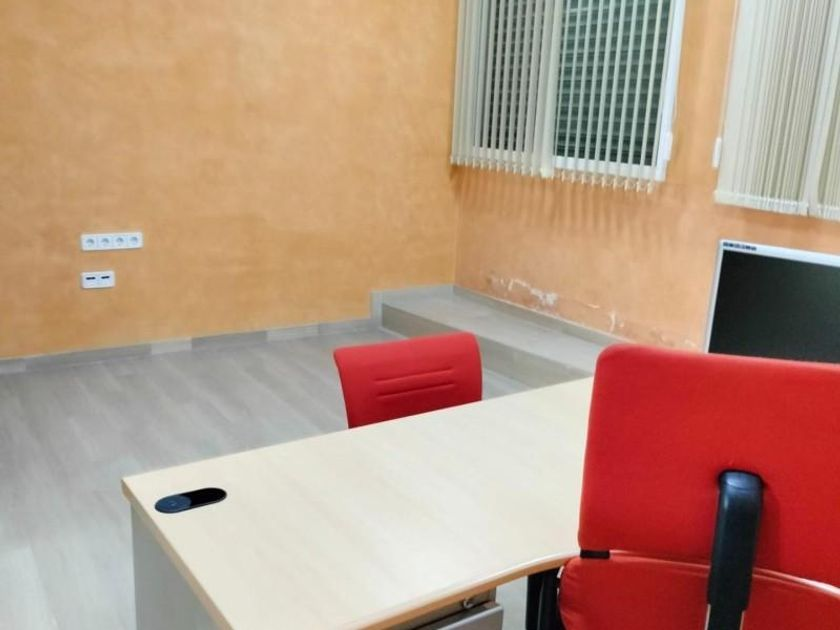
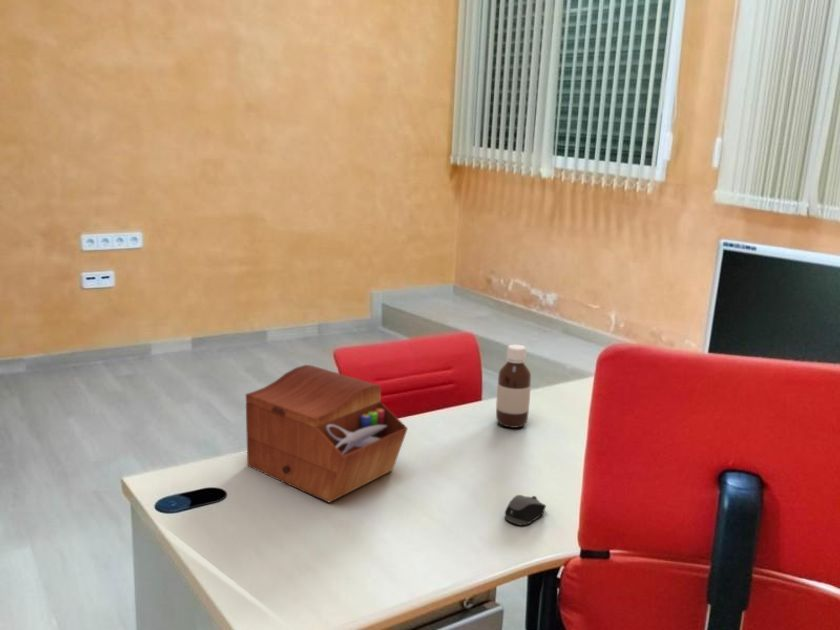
+ bottle [495,344,532,429]
+ computer mouse [504,494,547,526]
+ sewing box [245,364,409,504]
